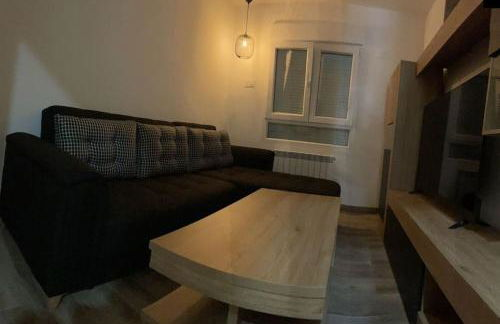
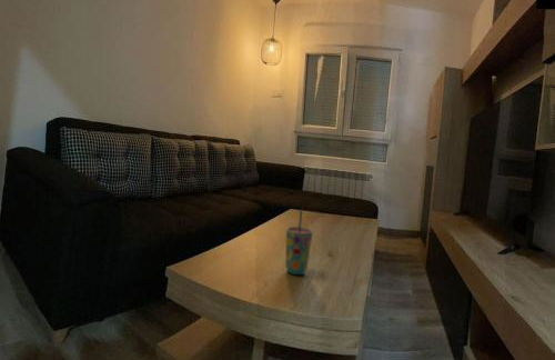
+ cup [284,208,314,276]
